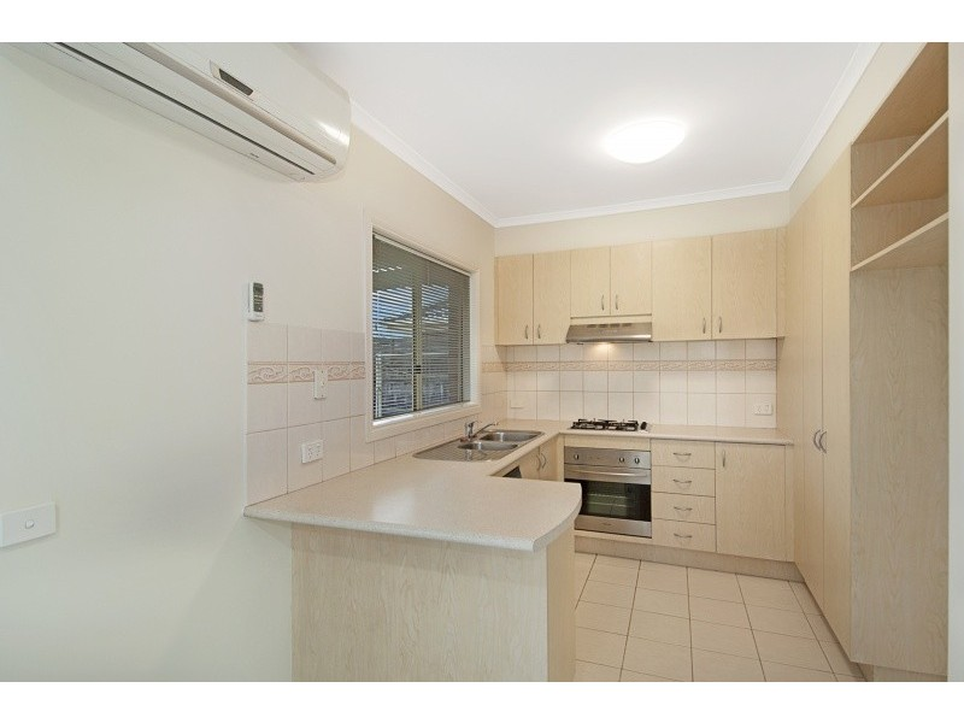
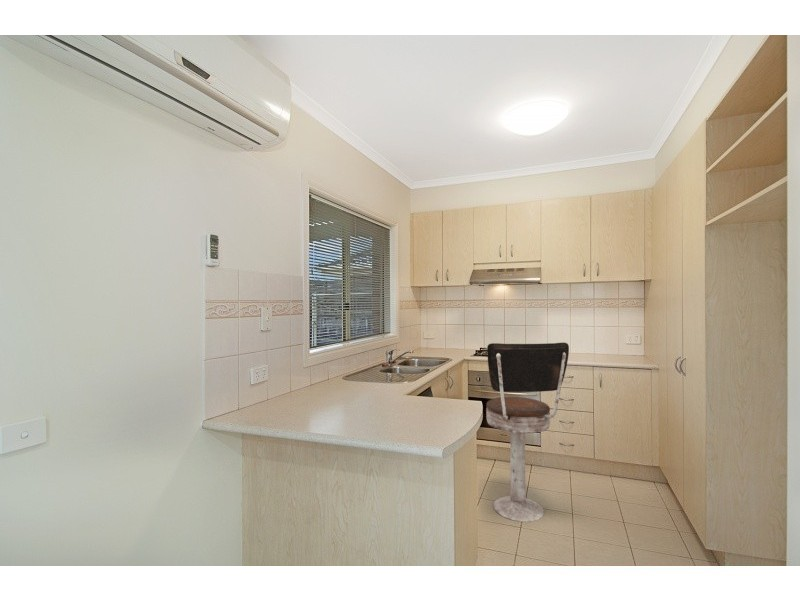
+ bar stool [485,342,570,523]
